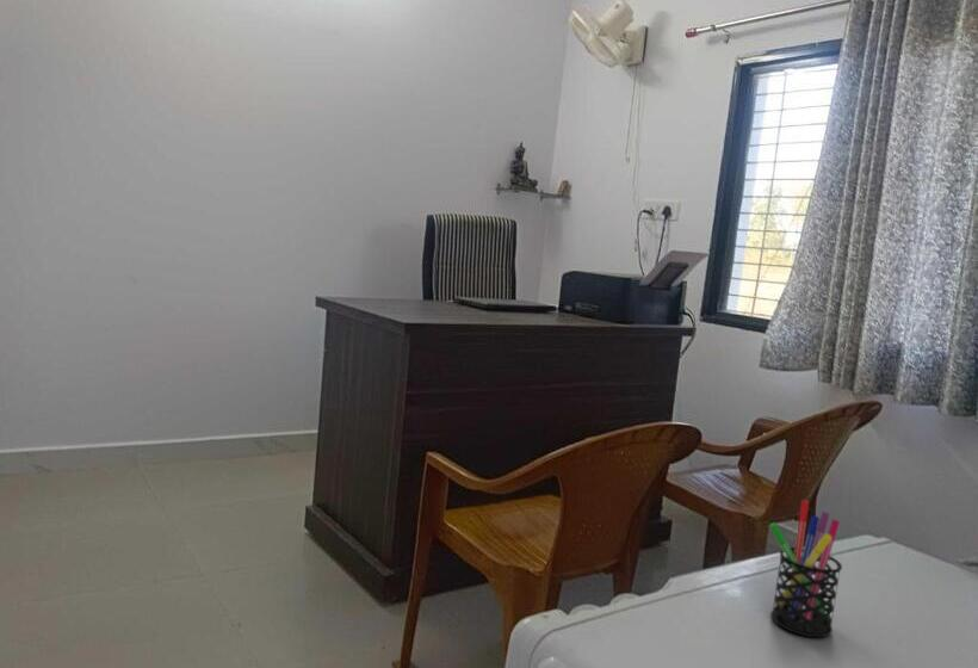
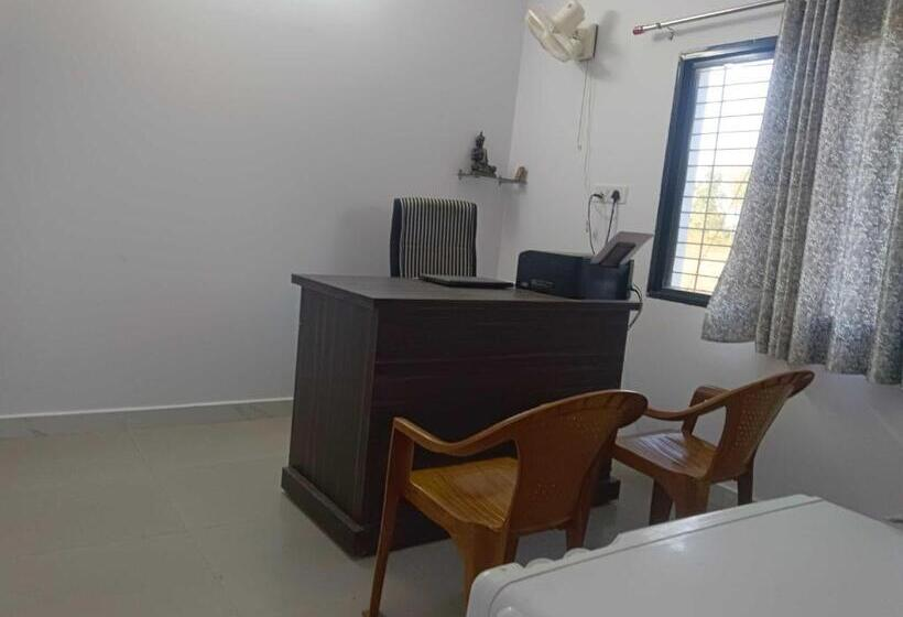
- pen holder [768,499,843,638]
